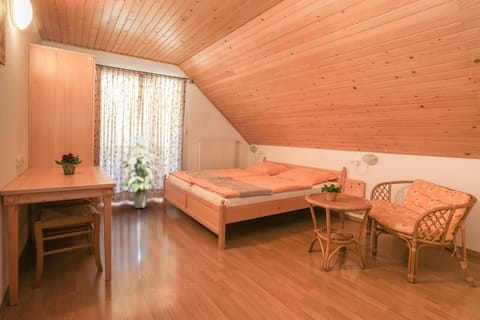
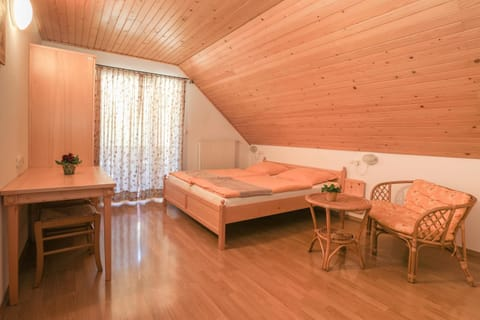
- indoor plant [119,131,160,209]
